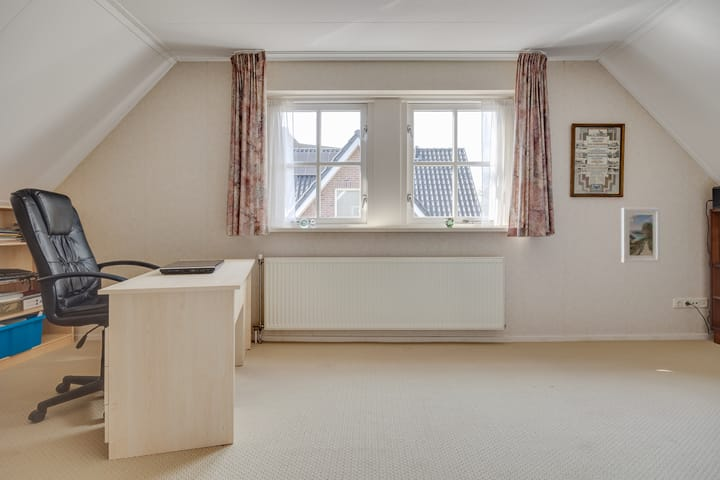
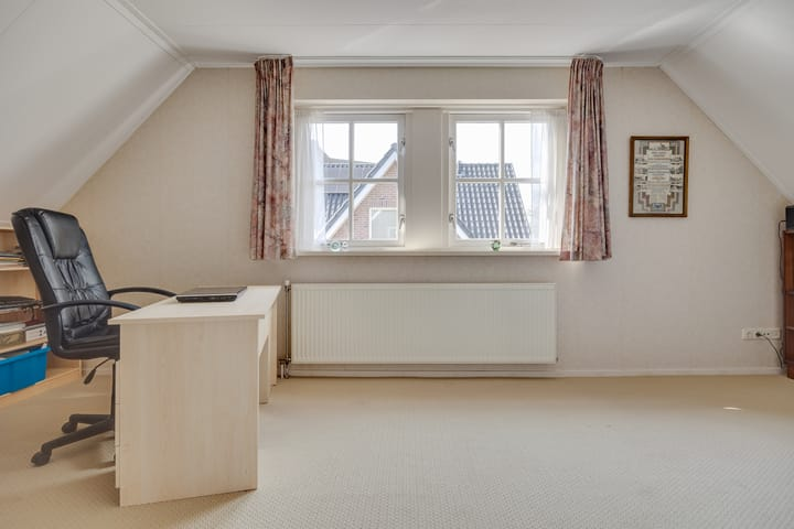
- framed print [620,207,661,263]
